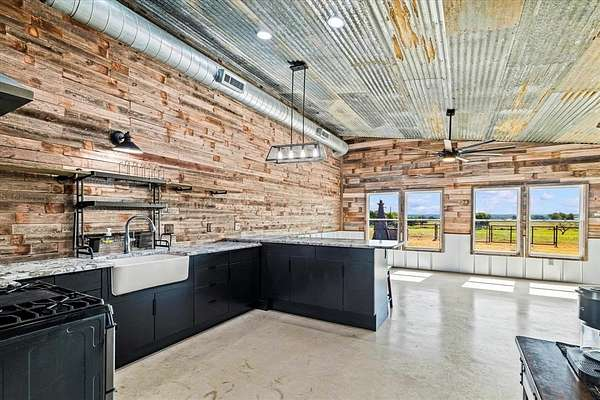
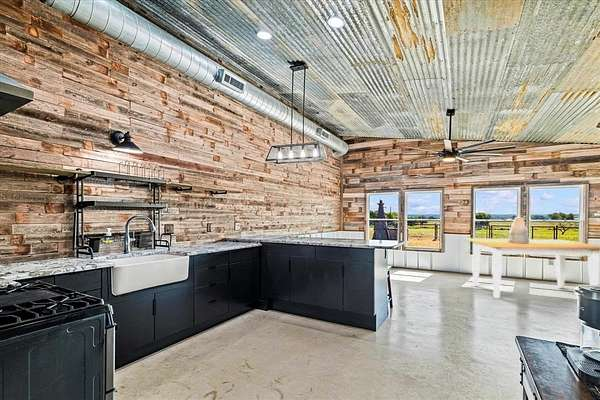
+ decorative urn [507,217,530,244]
+ table [465,237,600,299]
